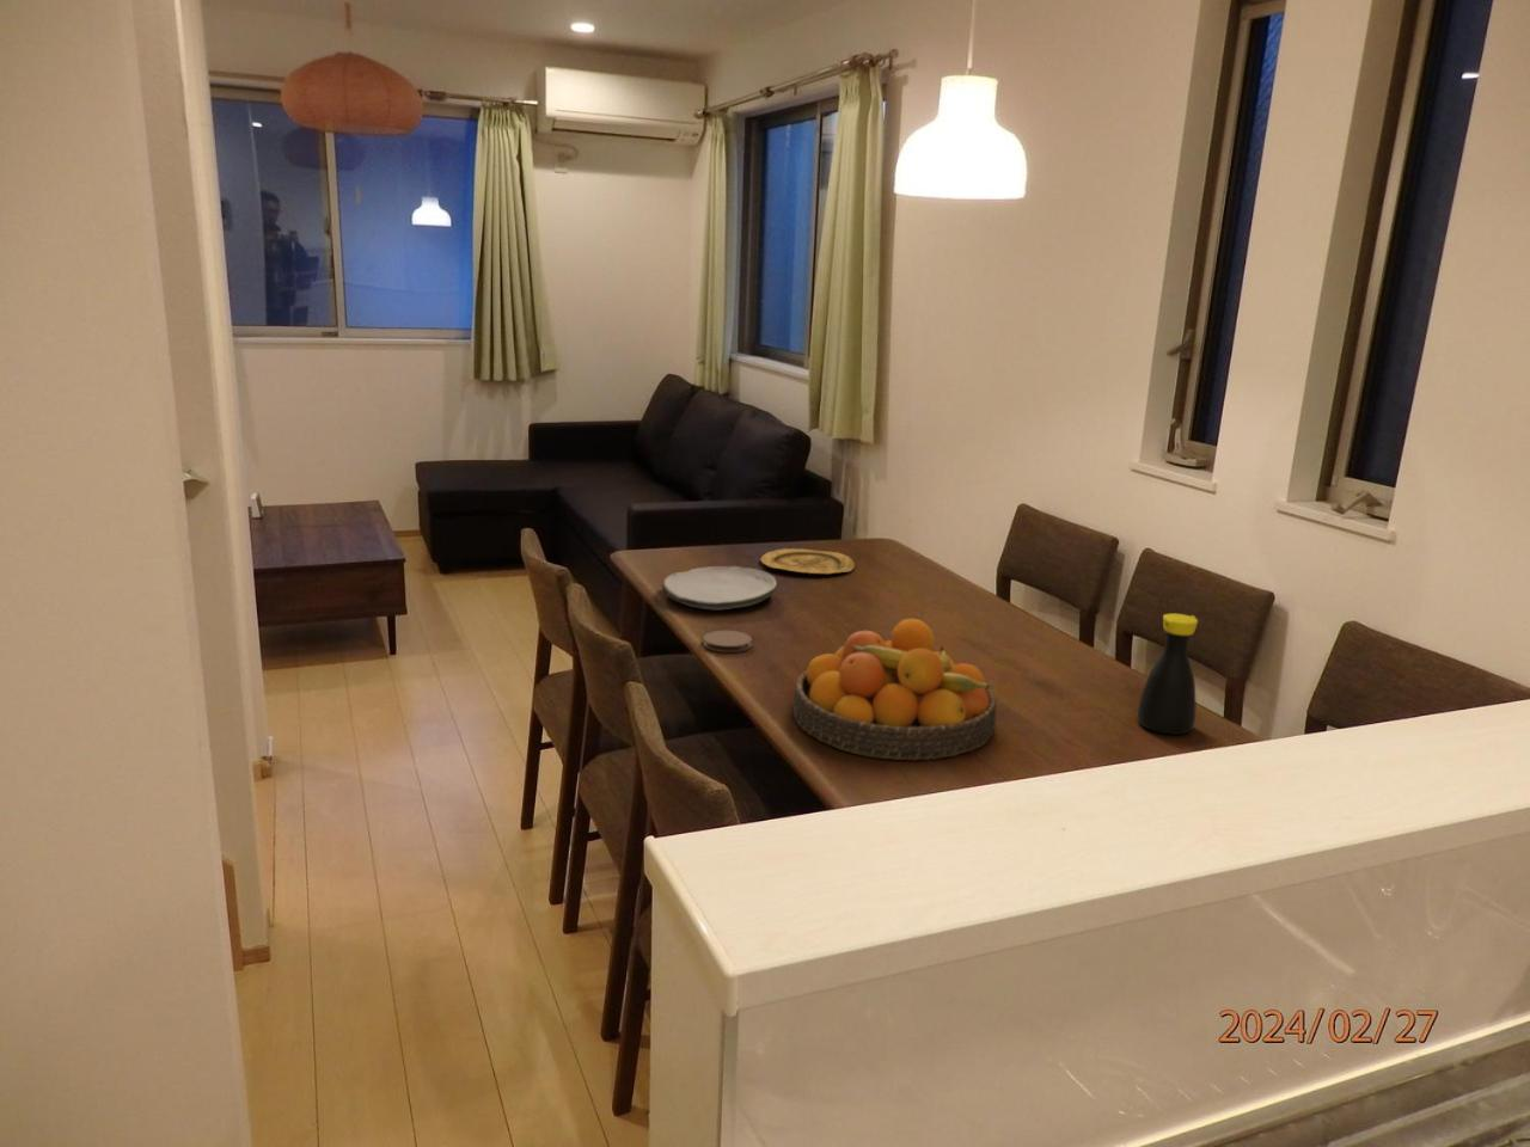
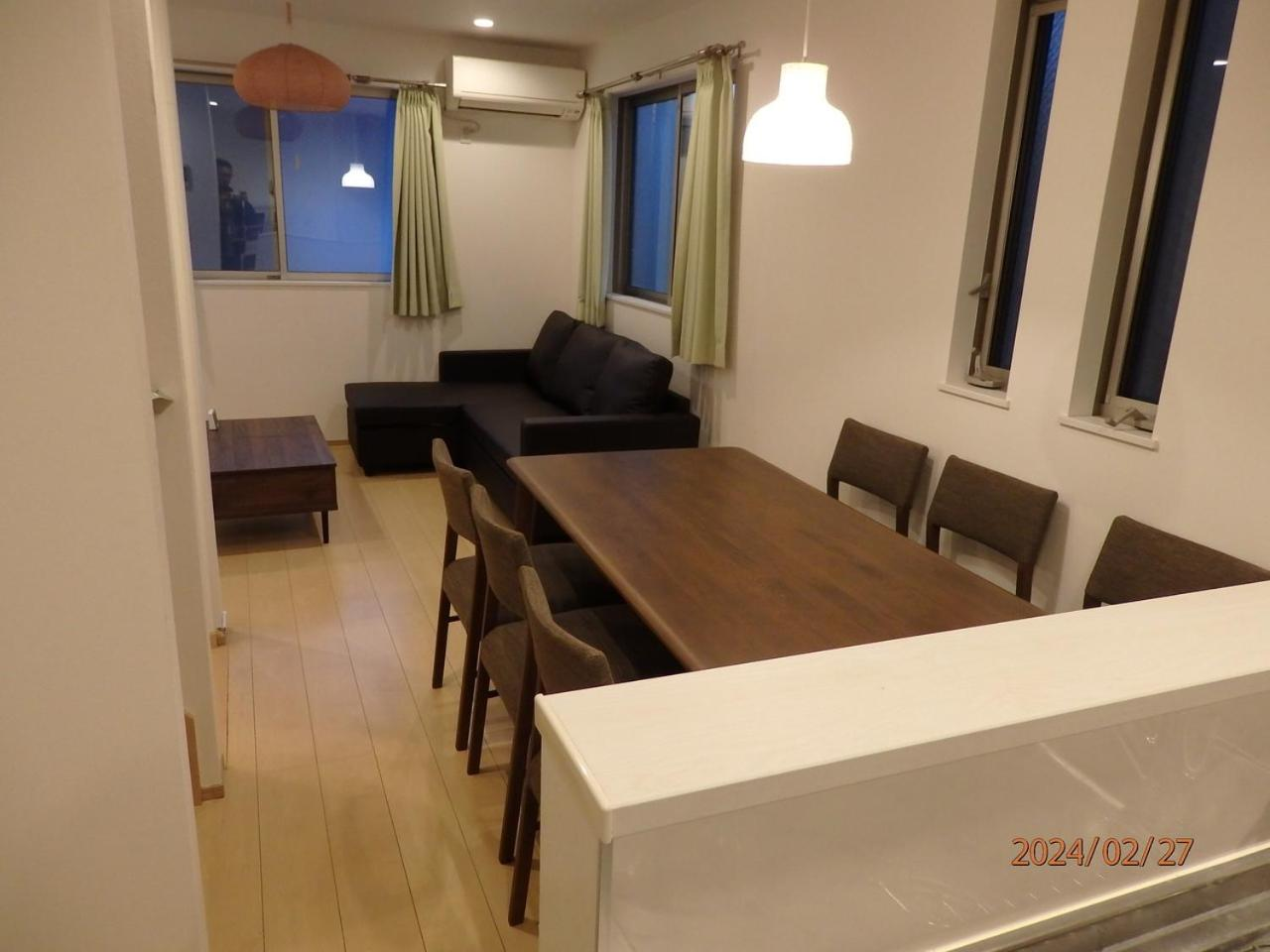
- plate [661,565,778,611]
- fruit bowl [793,618,998,761]
- bottle [1137,613,1199,736]
- coaster [701,630,753,653]
- plate [760,547,855,575]
